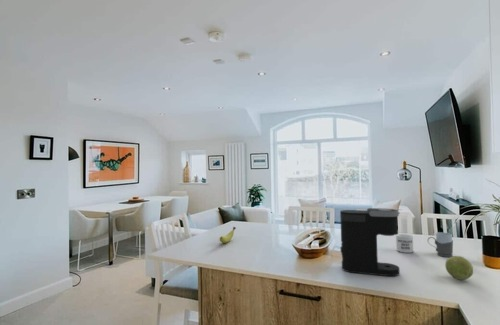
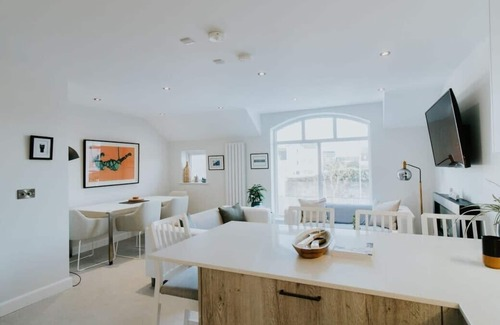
- mug [427,231,454,258]
- coffee maker [339,207,401,277]
- mug [395,233,414,254]
- decorative ball [444,255,474,281]
- fruit [219,226,237,244]
